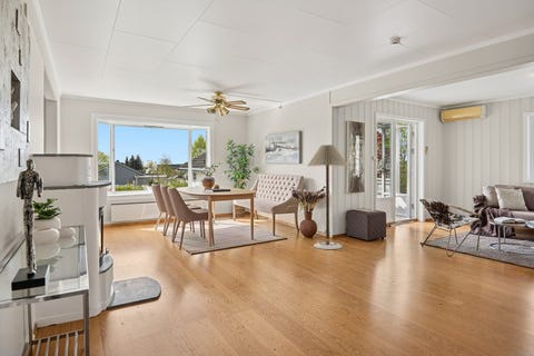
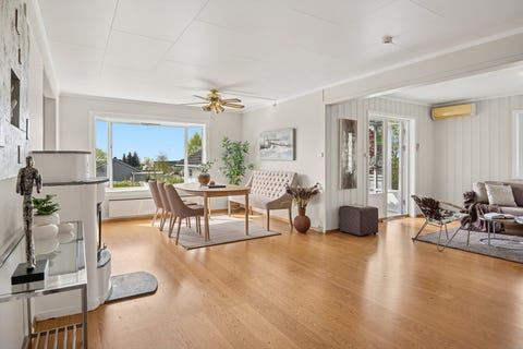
- floor lamp [307,144,349,250]
